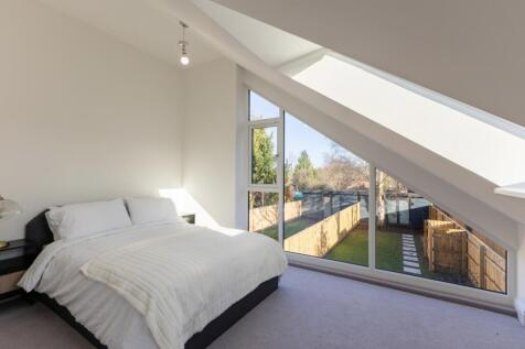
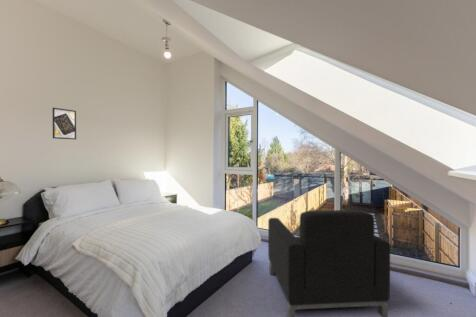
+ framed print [51,107,77,141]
+ armchair [267,209,391,317]
